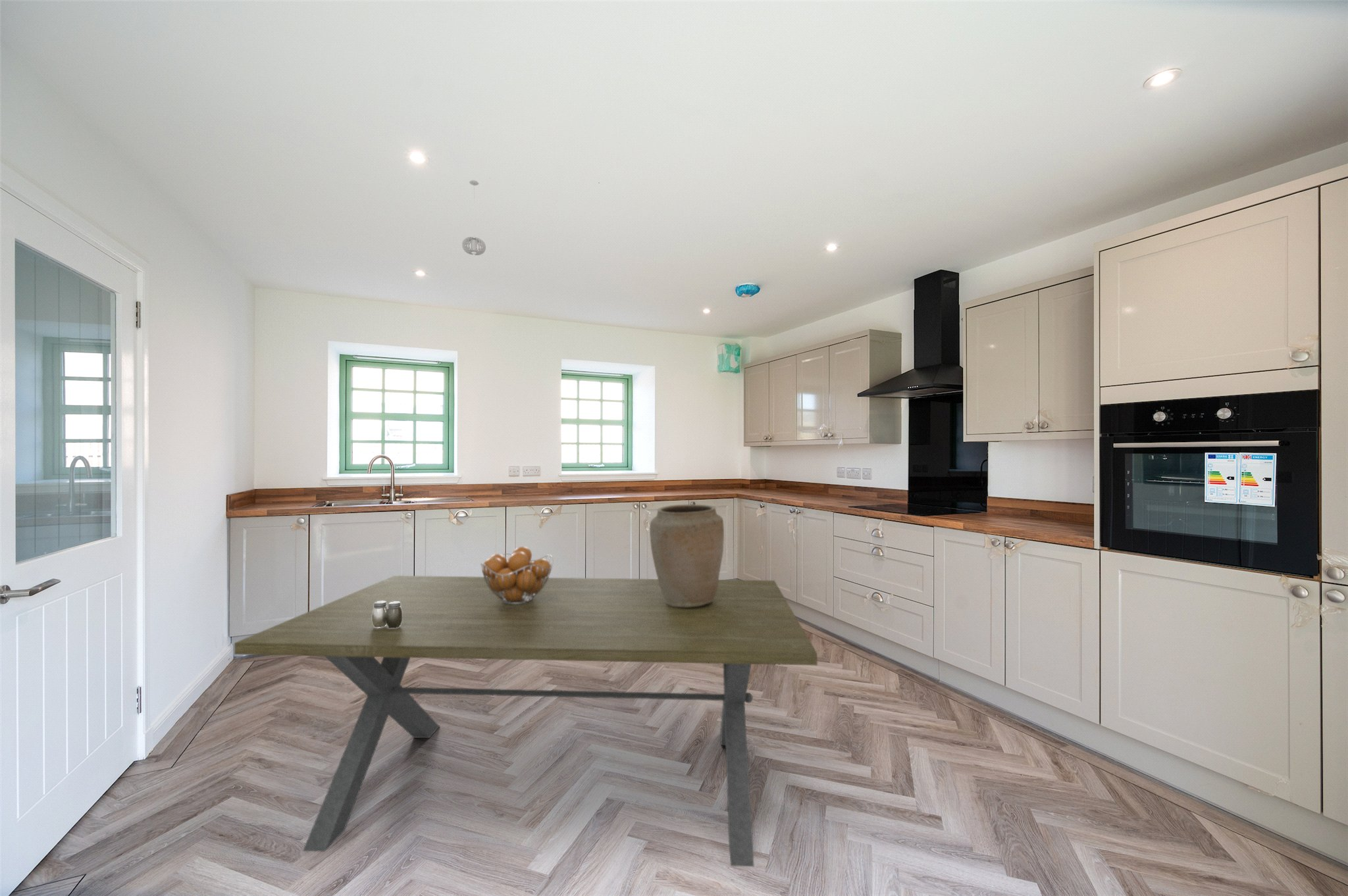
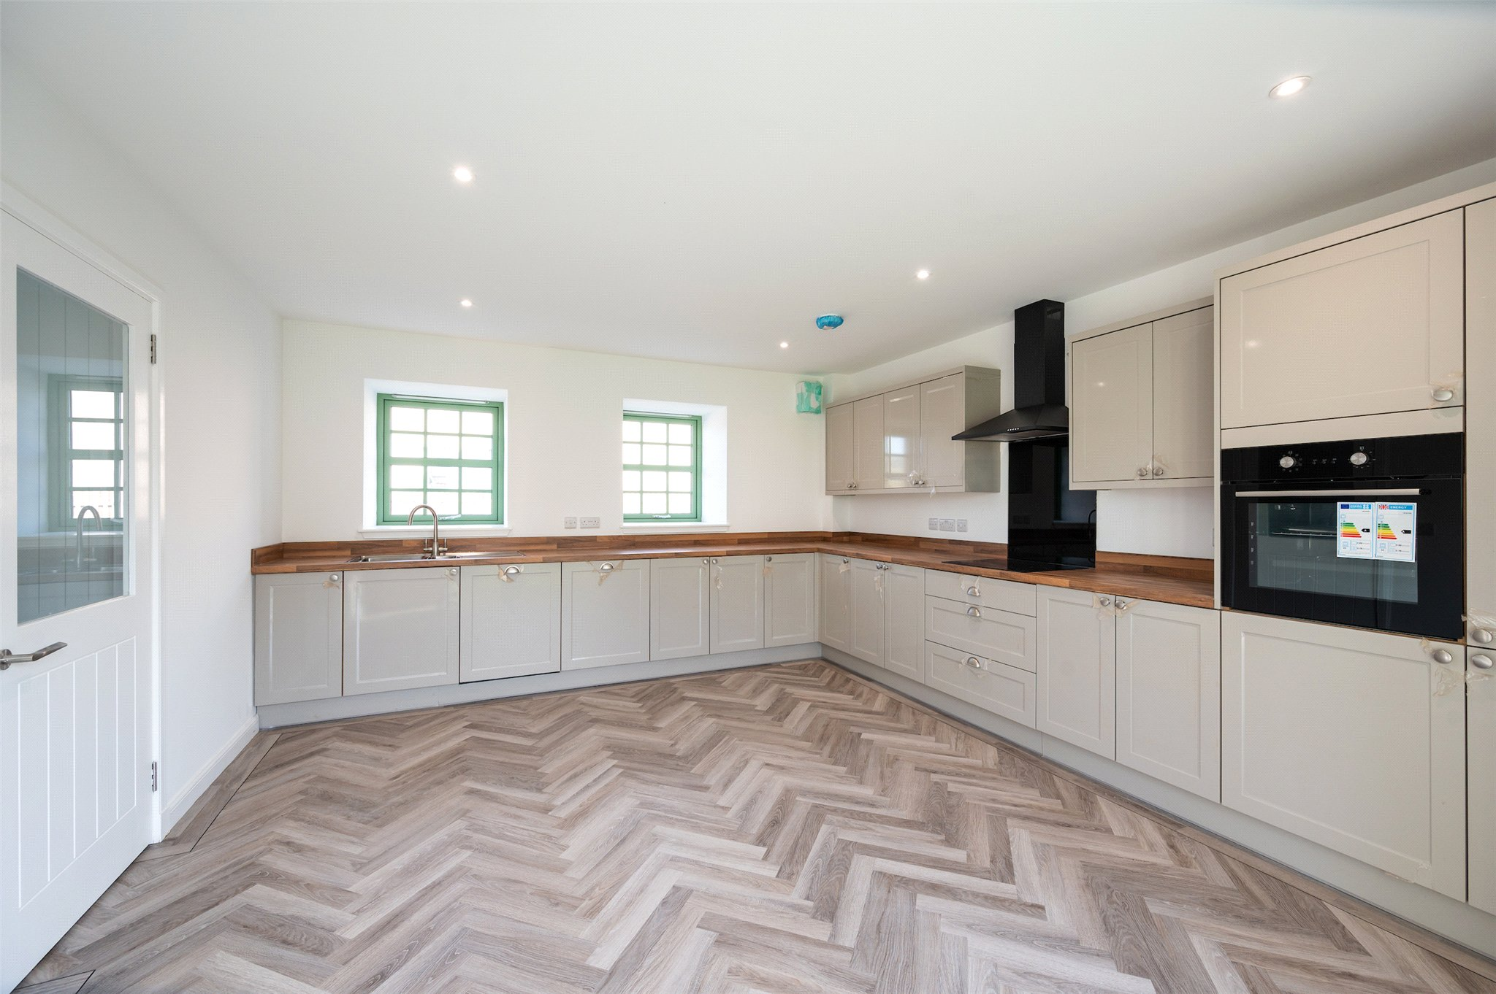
- pendant light [461,180,486,256]
- fruit basket [480,546,554,605]
- vase [649,504,725,607]
- salt and pepper shaker [372,601,402,628]
- dining table [234,575,818,867]
